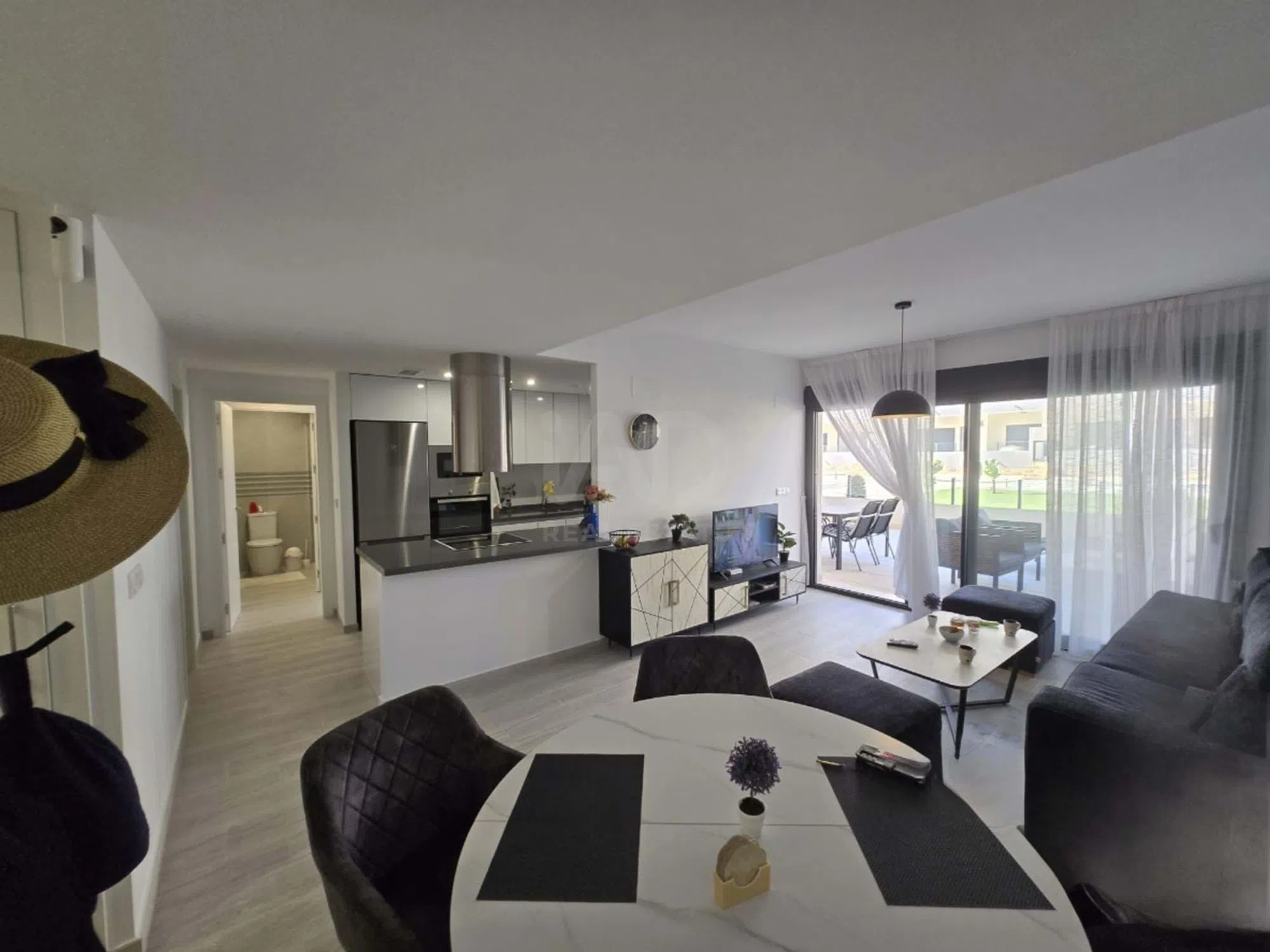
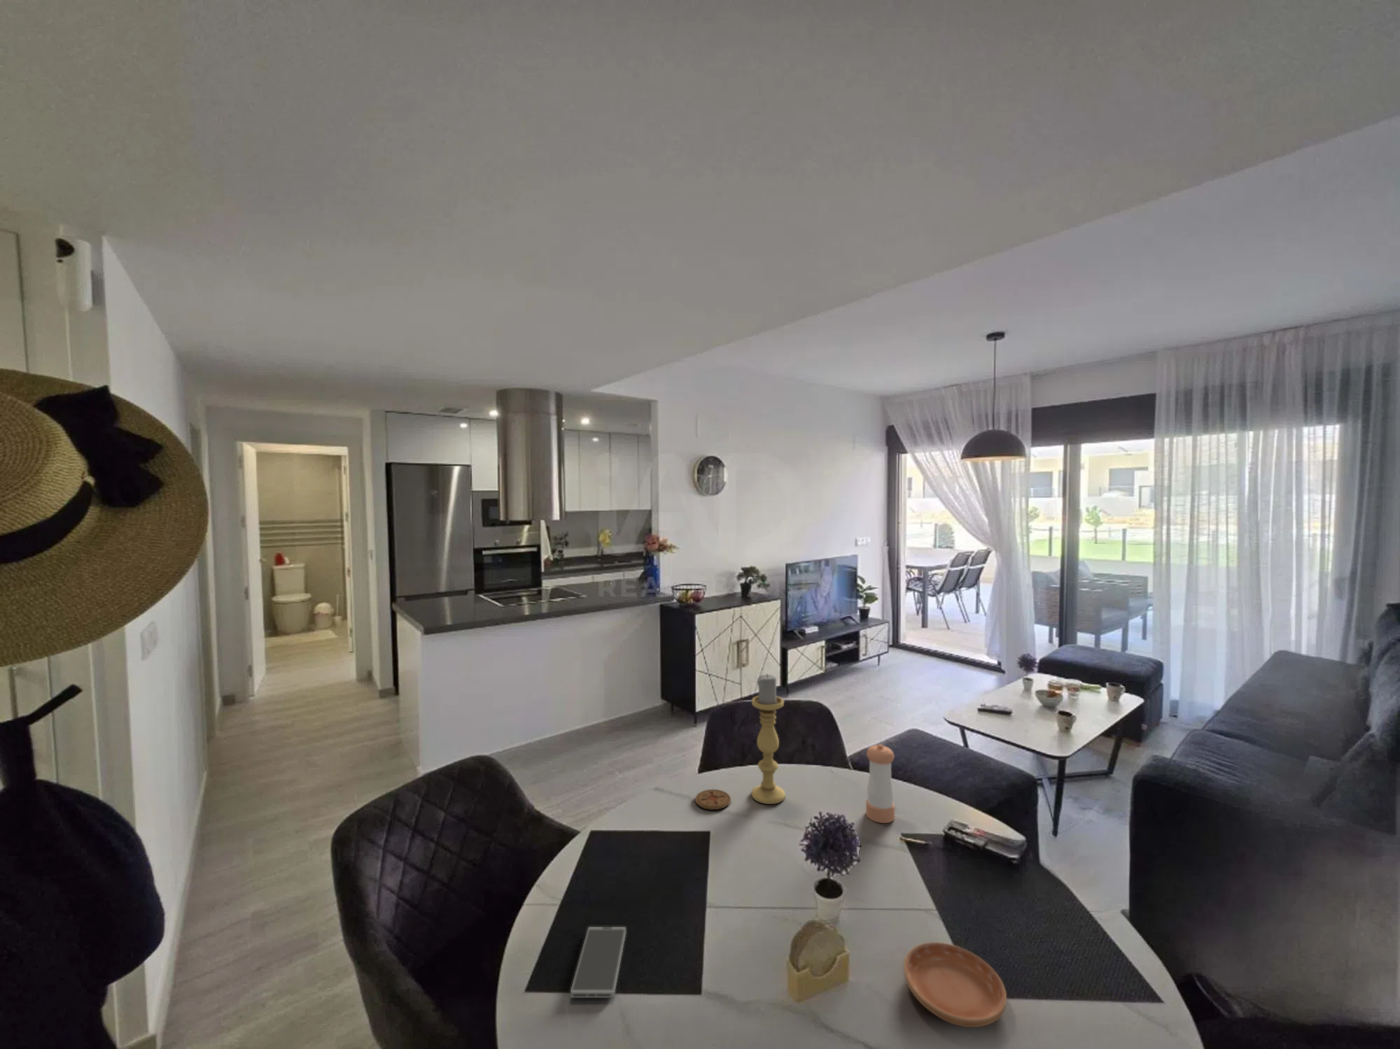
+ coaster [694,789,732,811]
+ pepper shaker [865,744,895,824]
+ smartphone [570,926,626,998]
+ candle holder [751,673,786,805]
+ saucer [903,941,1008,1028]
